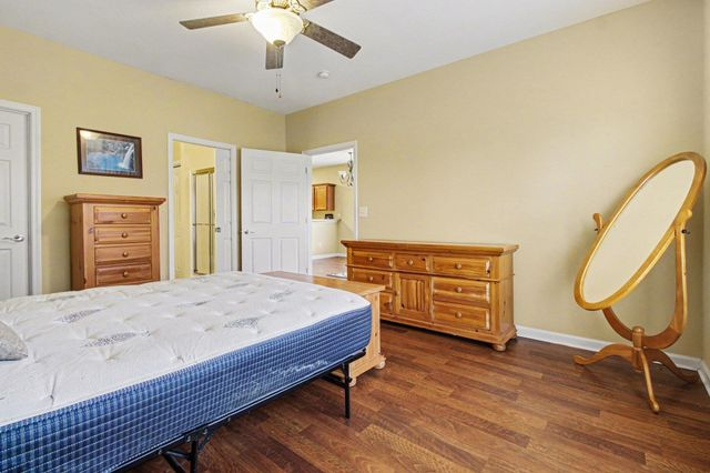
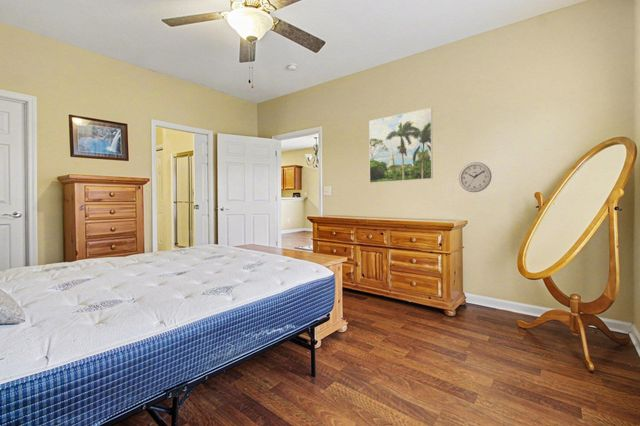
+ wall clock [458,161,493,193]
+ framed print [368,107,434,184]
